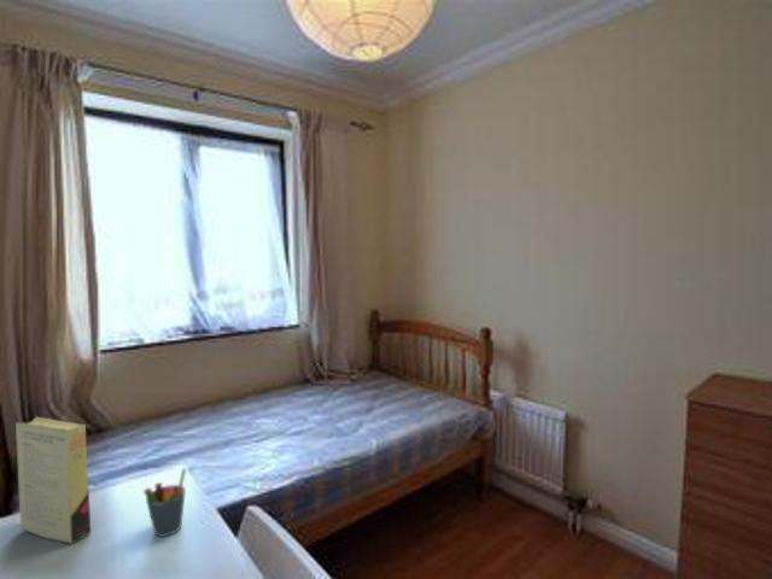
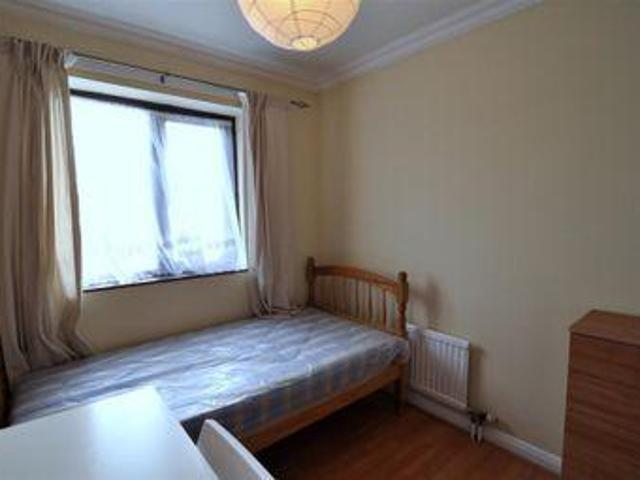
- pen holder [142,467,187,538]
- book [14,415,92,545]
